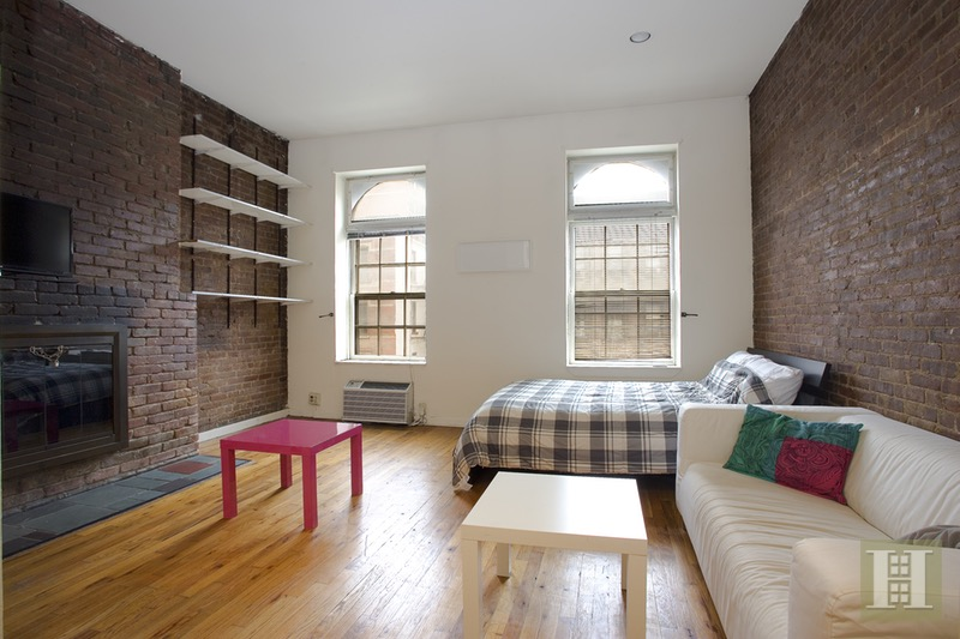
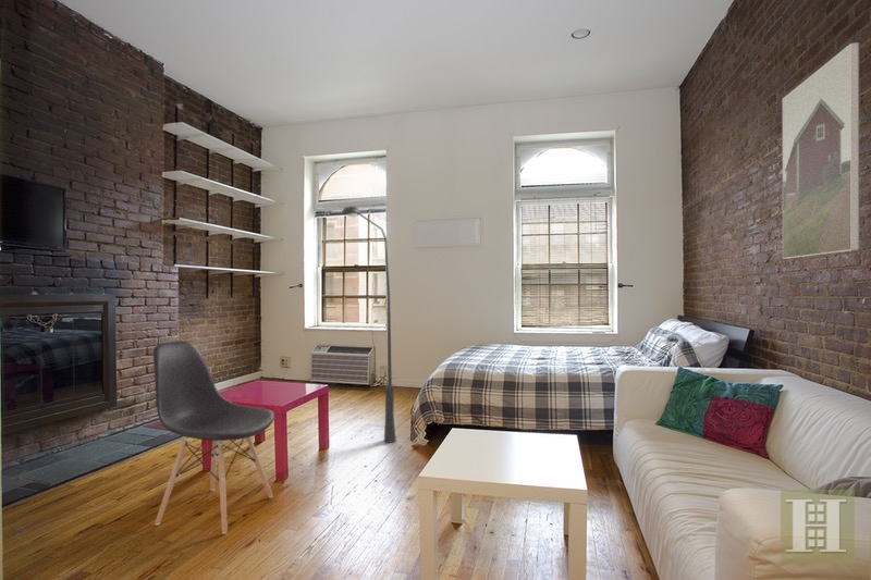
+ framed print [782,41,861,260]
+ floor lamp [341,206,397,444]
+ chair [152,340,275,535]
